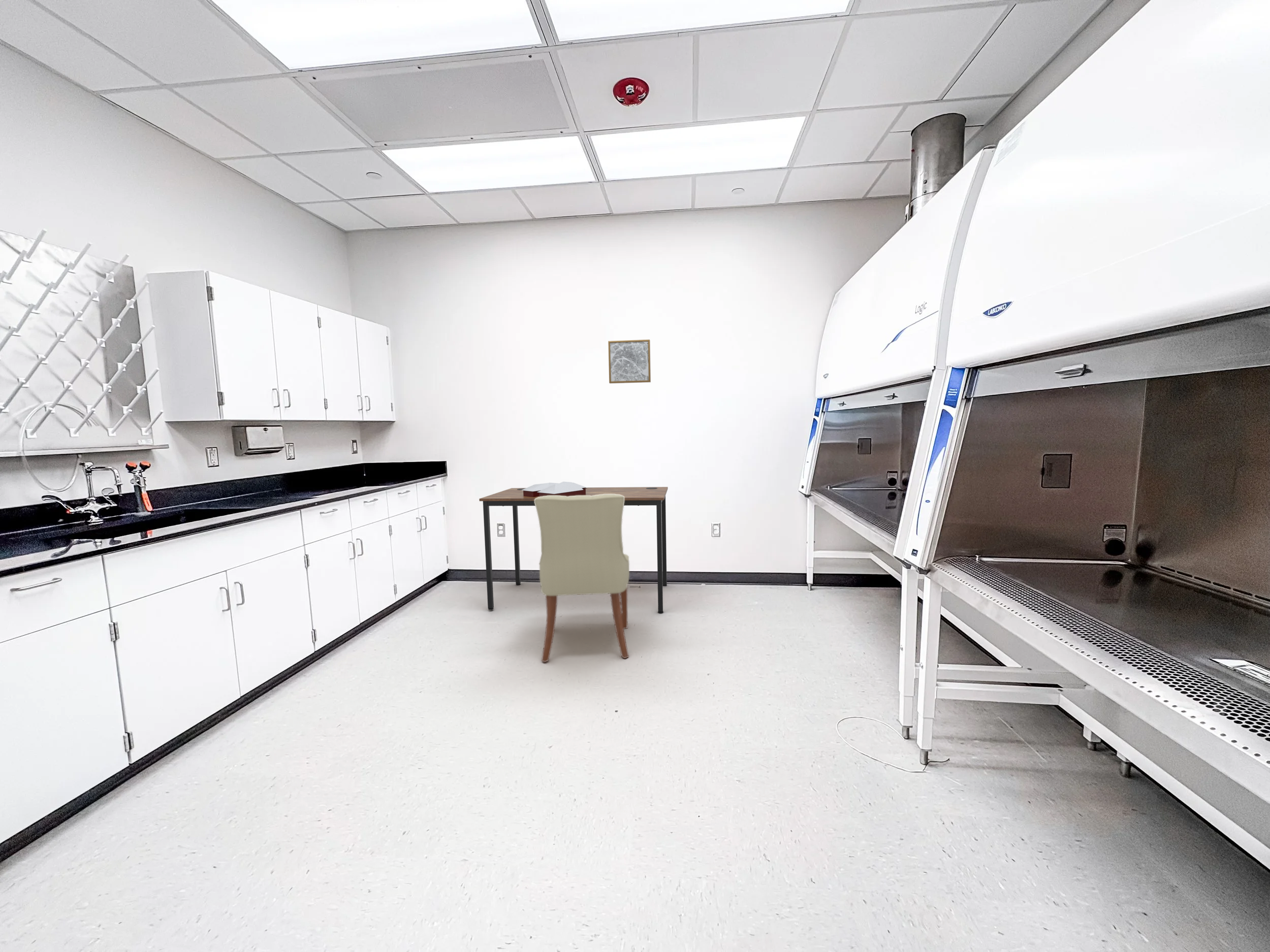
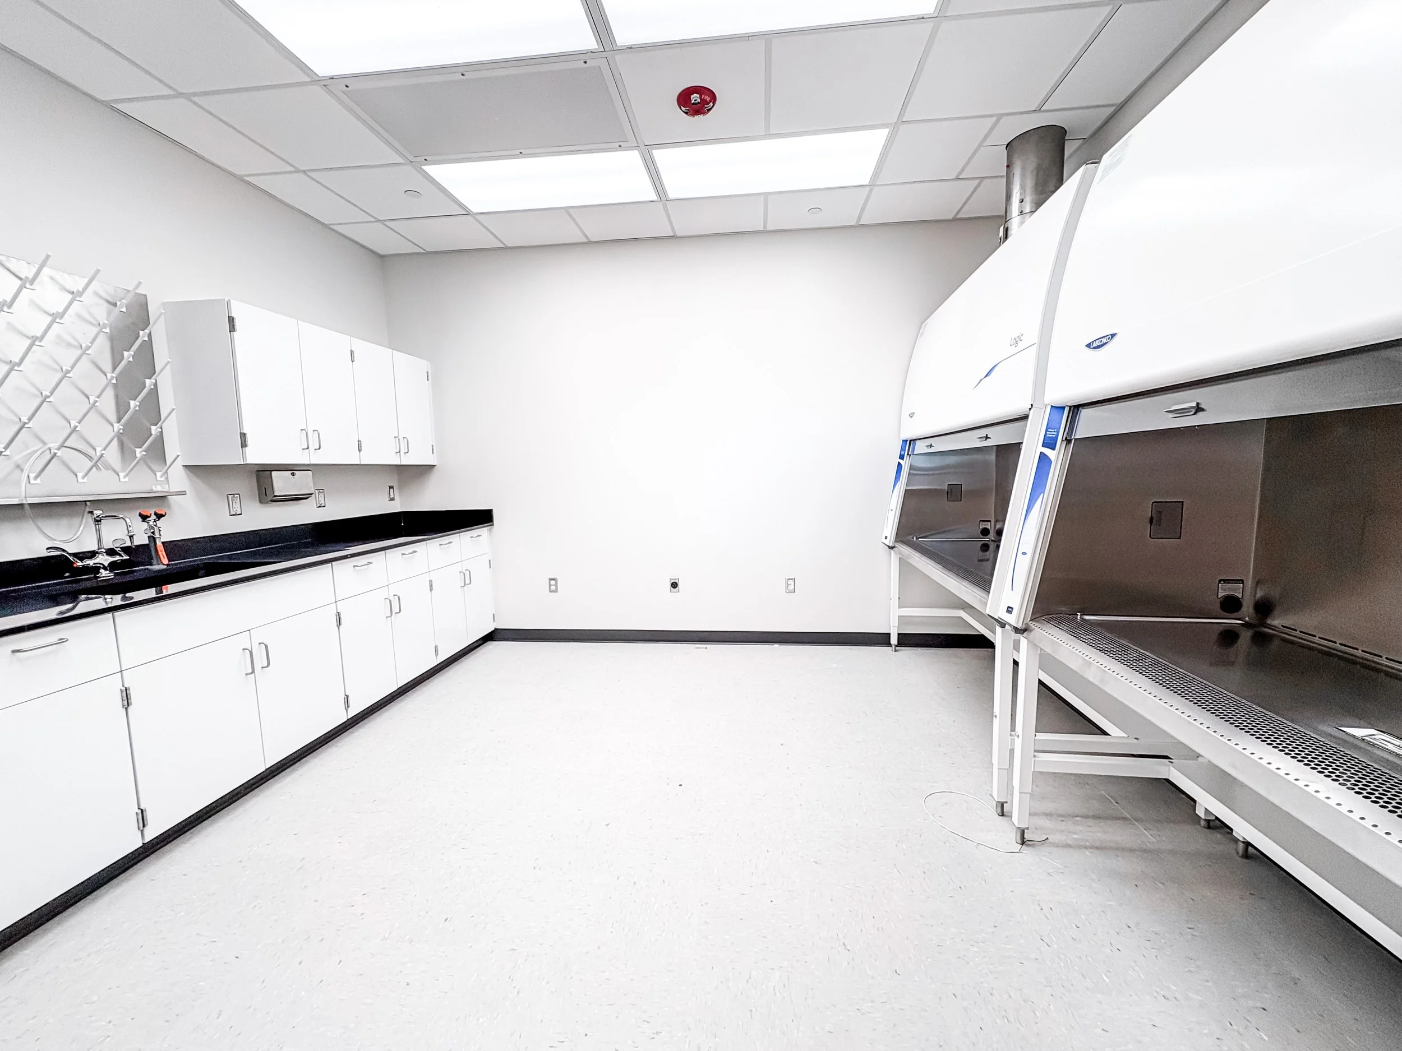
- wall art [608,339,651,384]
- books [522,481,588,497]
- desk [479,486,669,614]
- chair [534,494,630,663]
